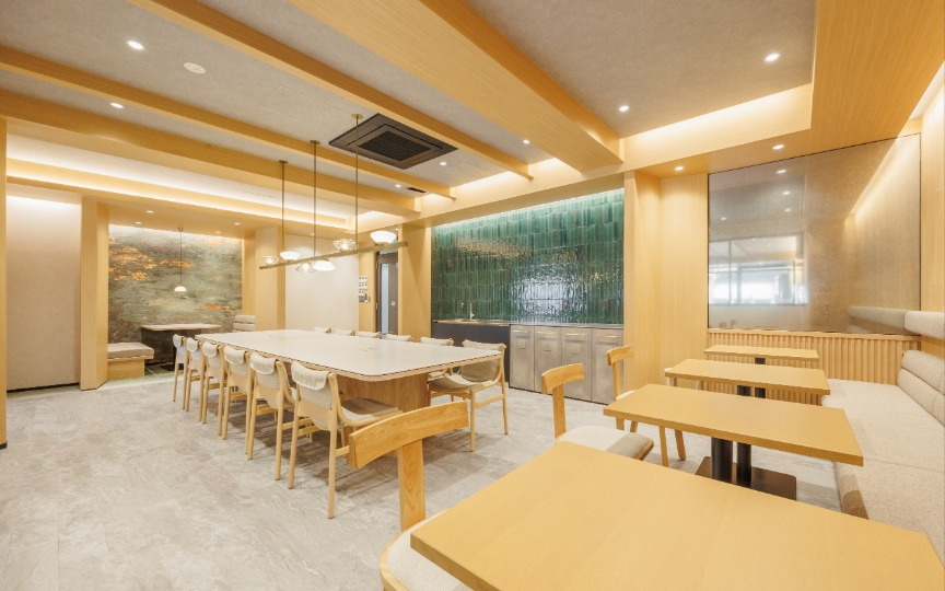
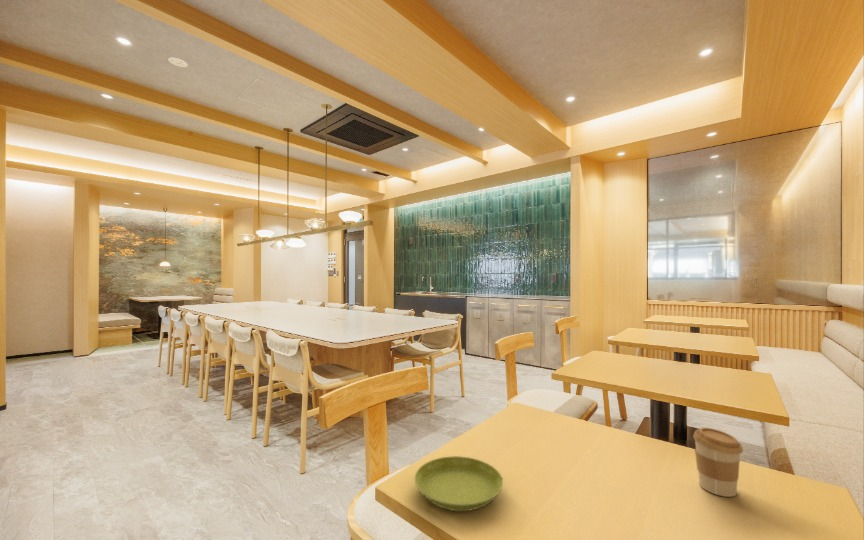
+ coffee cup [692,427,744,498]
+ saucer [414,455,504,512]
